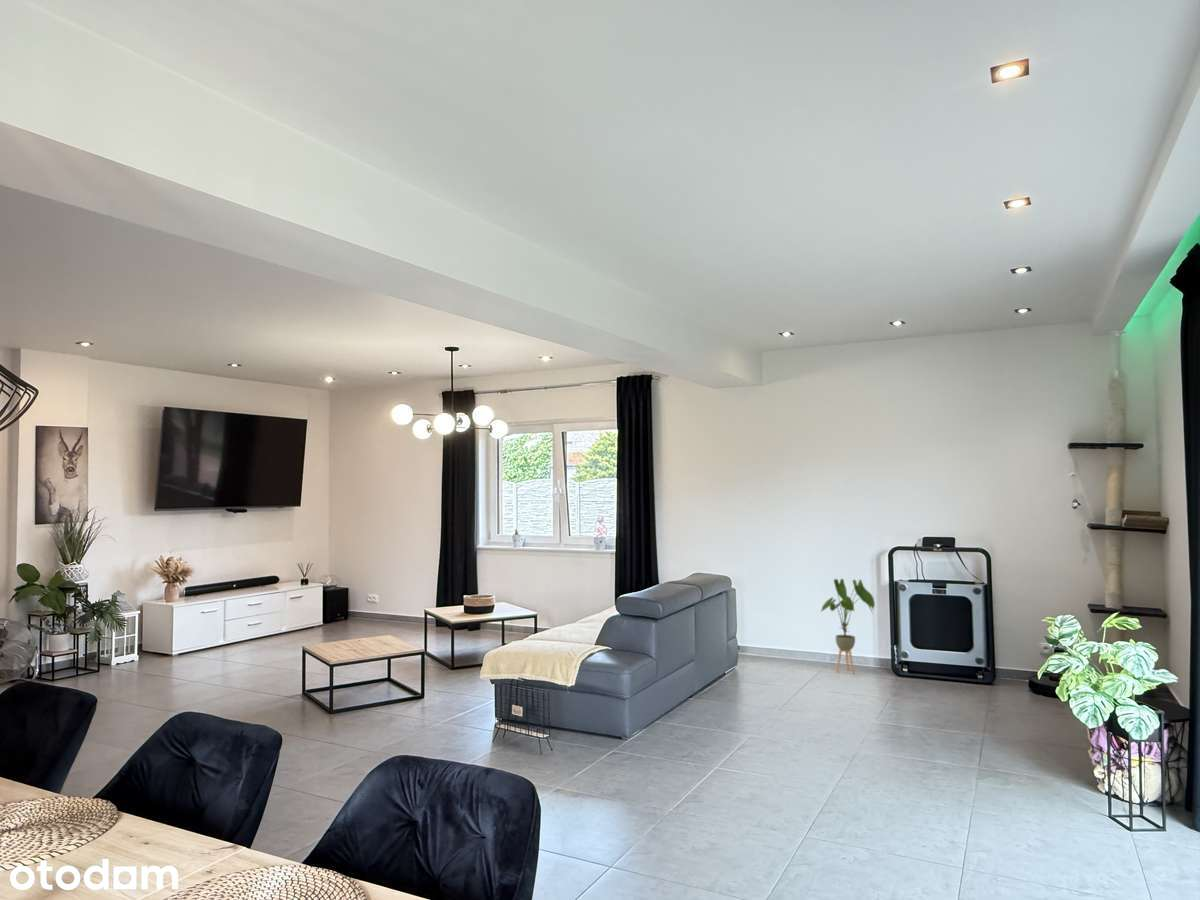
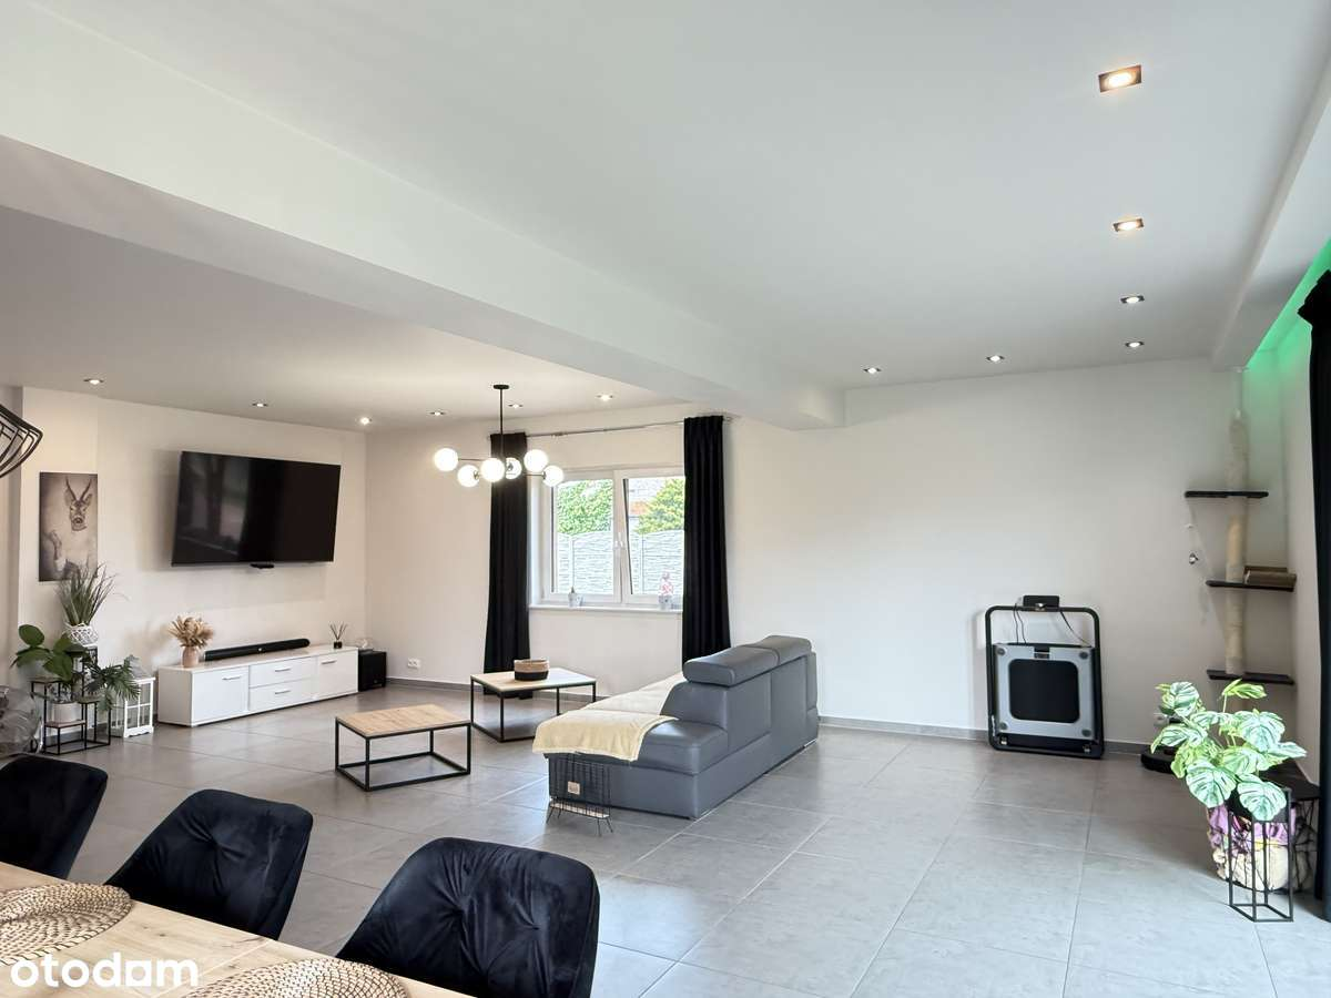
- house plant [820,578,876,674]
